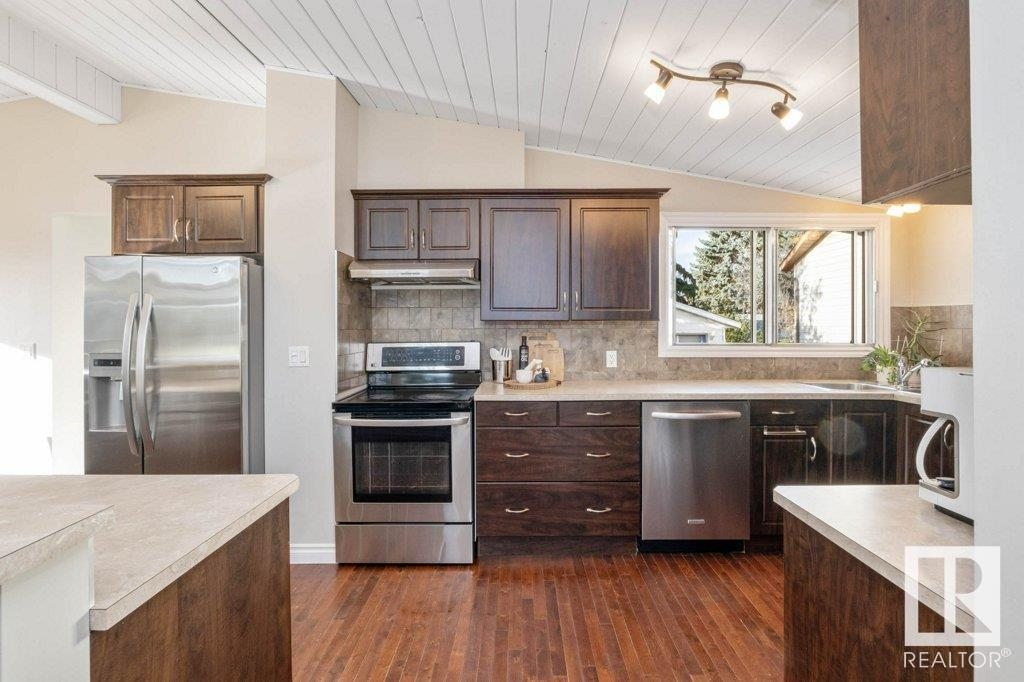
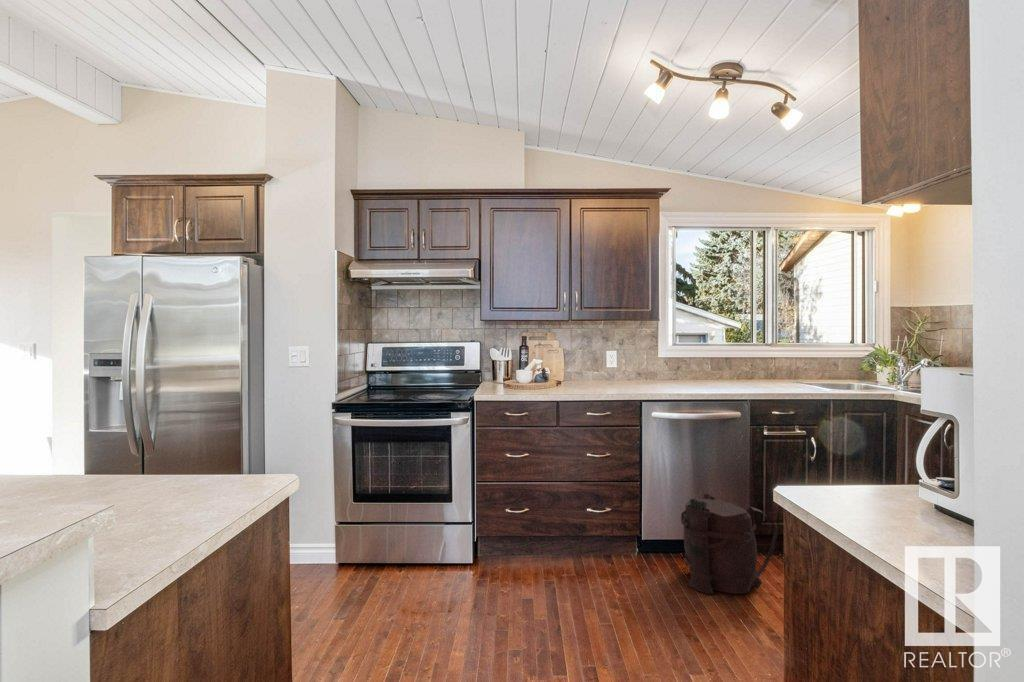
+ backpack [680,493,779,595]
